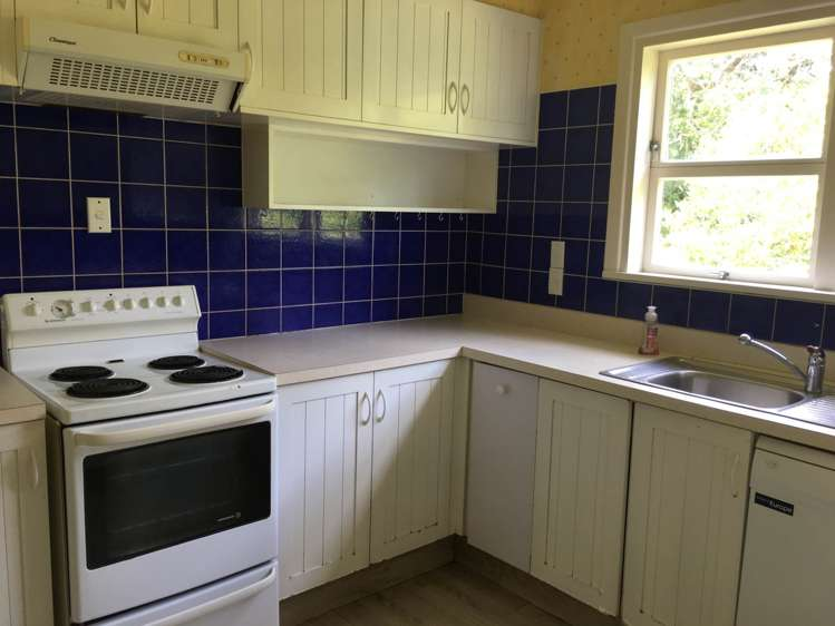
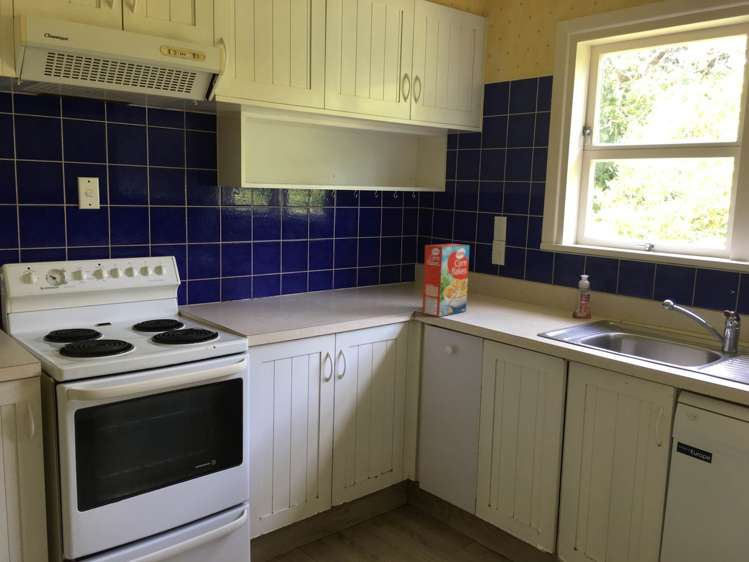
+ cereal box [421,243,470,317]
